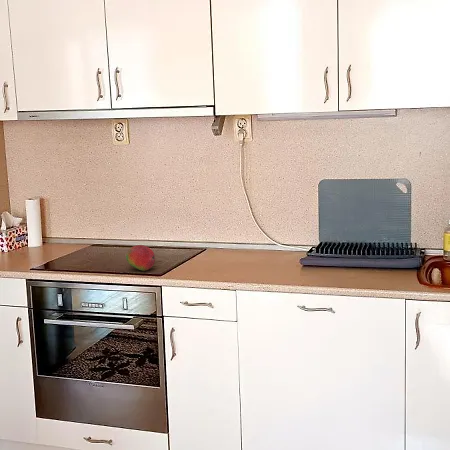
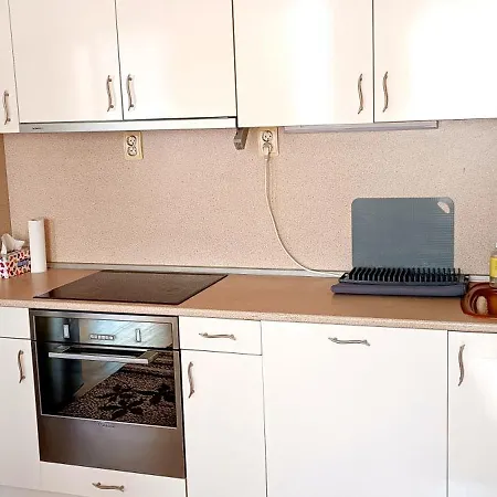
- fruit [125,244,156,272]
